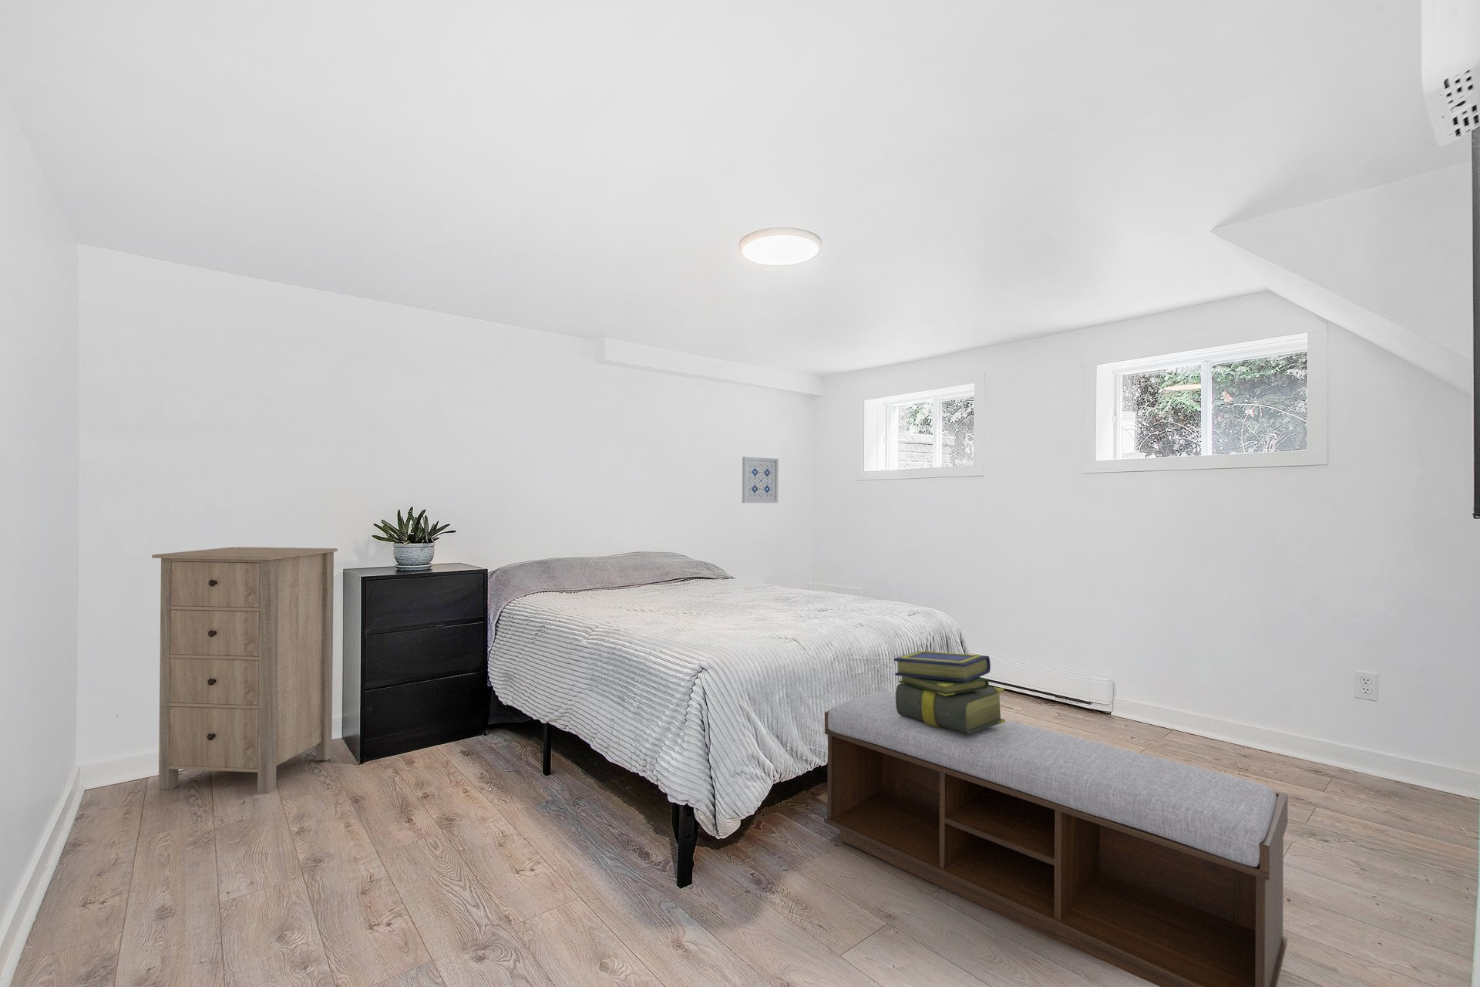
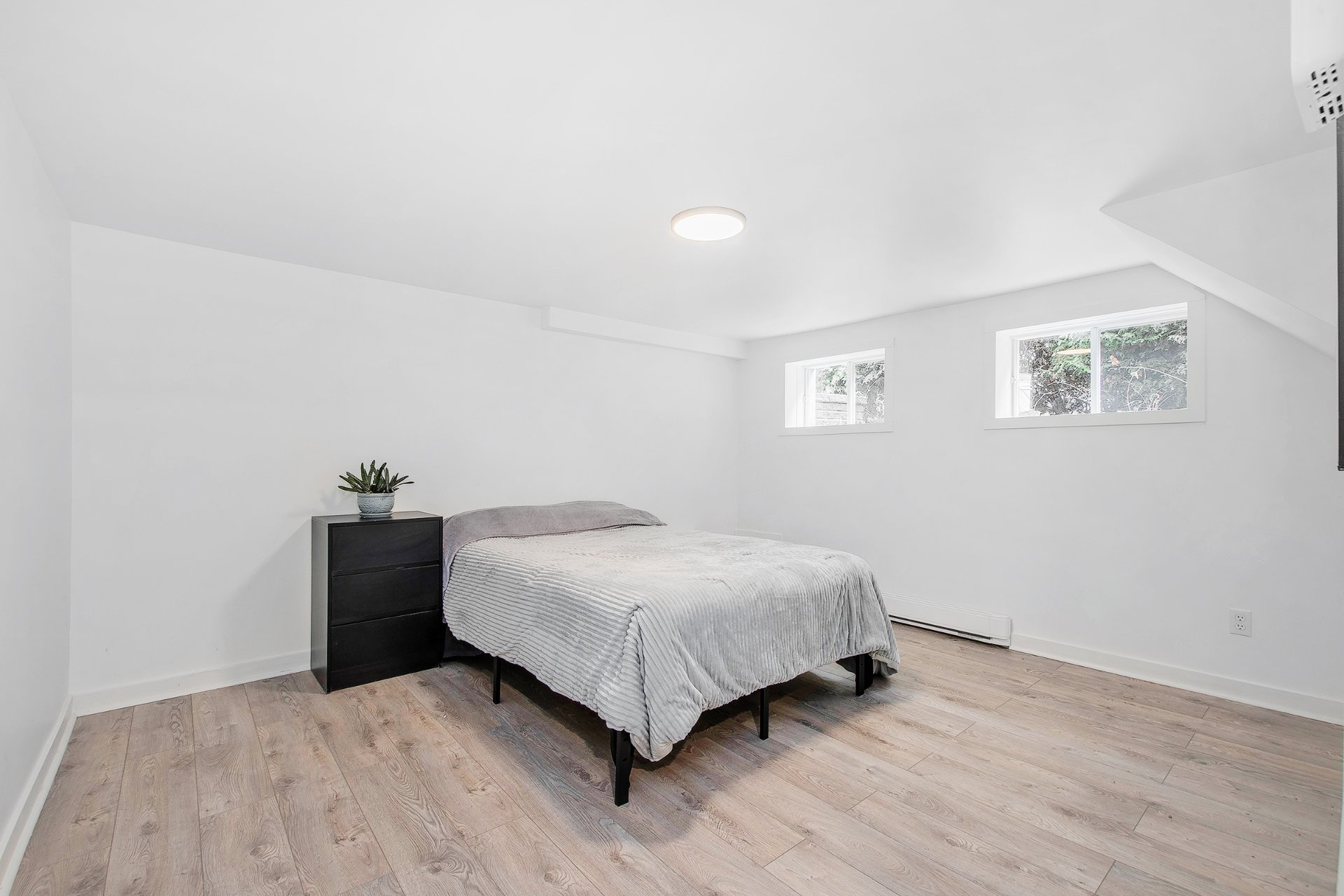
- bench [824,690,1288,987]
- storage cabinet [151,546,338,794]
- wall art [741,456,780,503]
- stack of books [893,650,1006,734]
